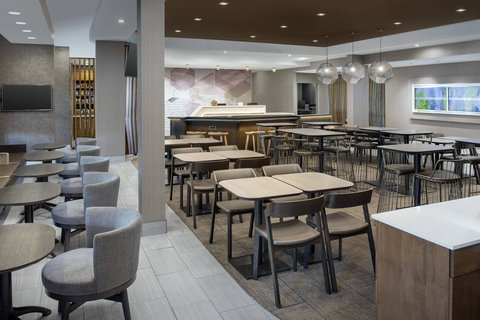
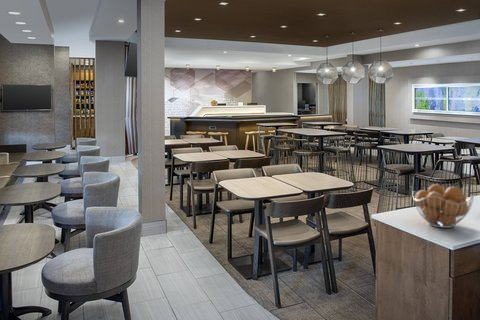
+ fruit basket [411,183,475,229]
